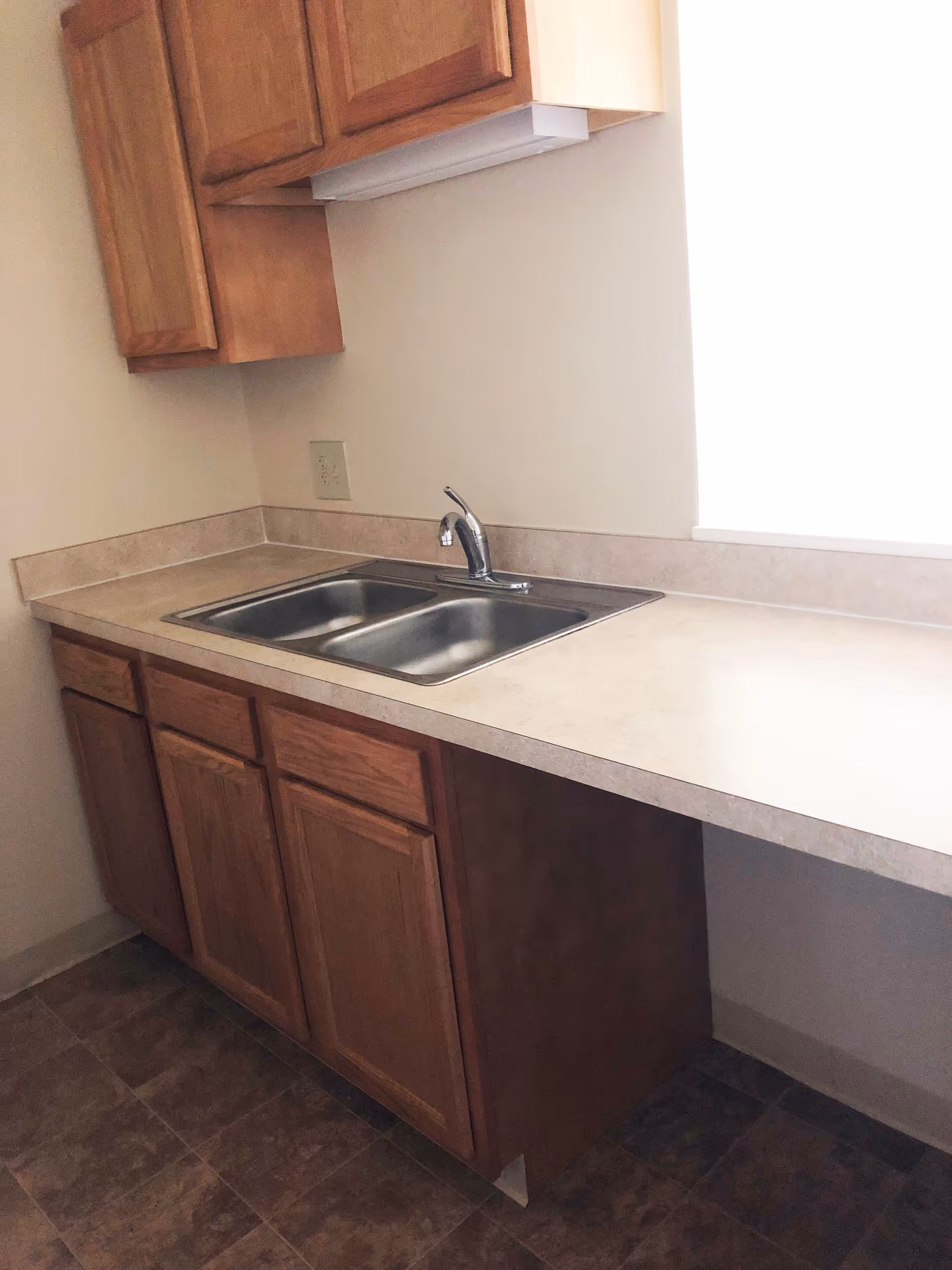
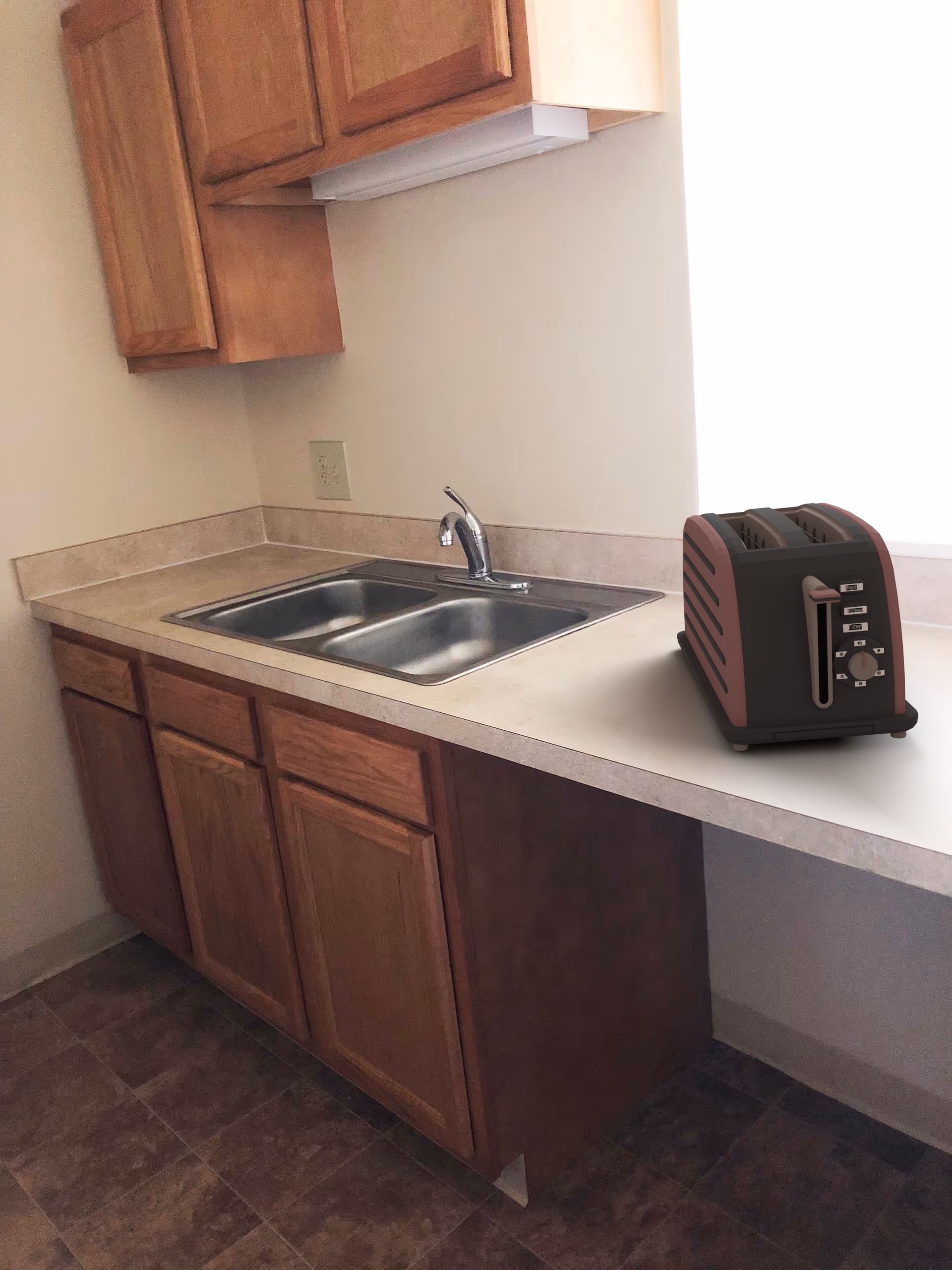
+ toaster [676,502,919,752]
